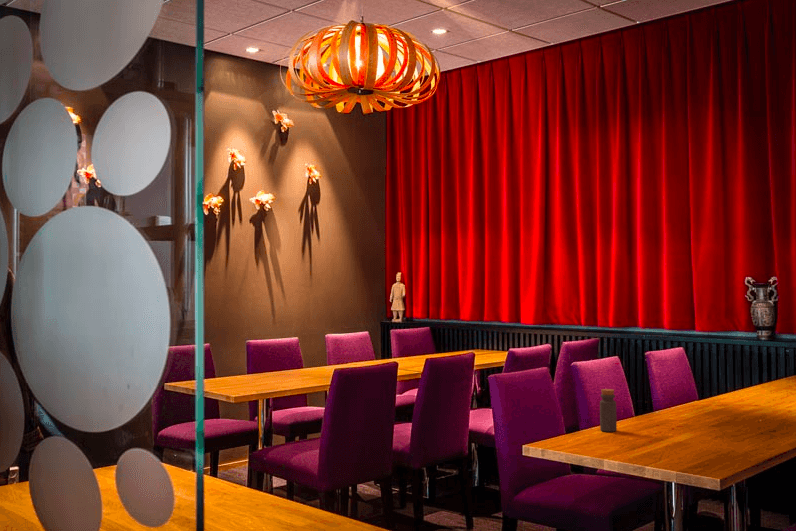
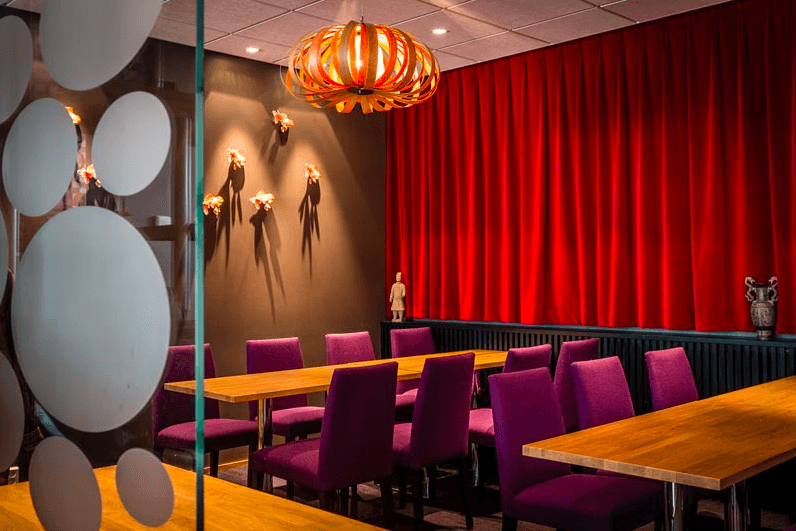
- bottle [599,388,618,433]
